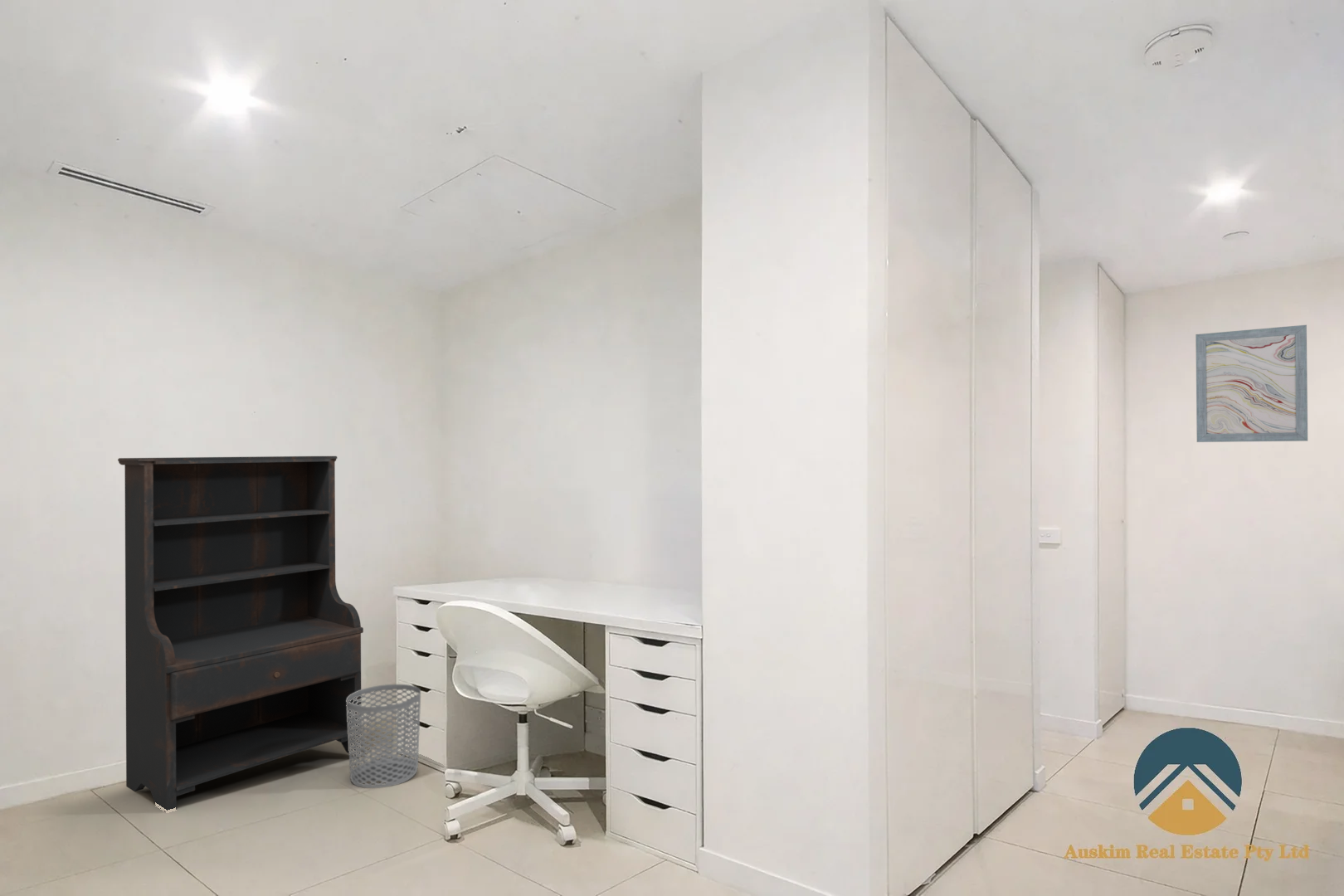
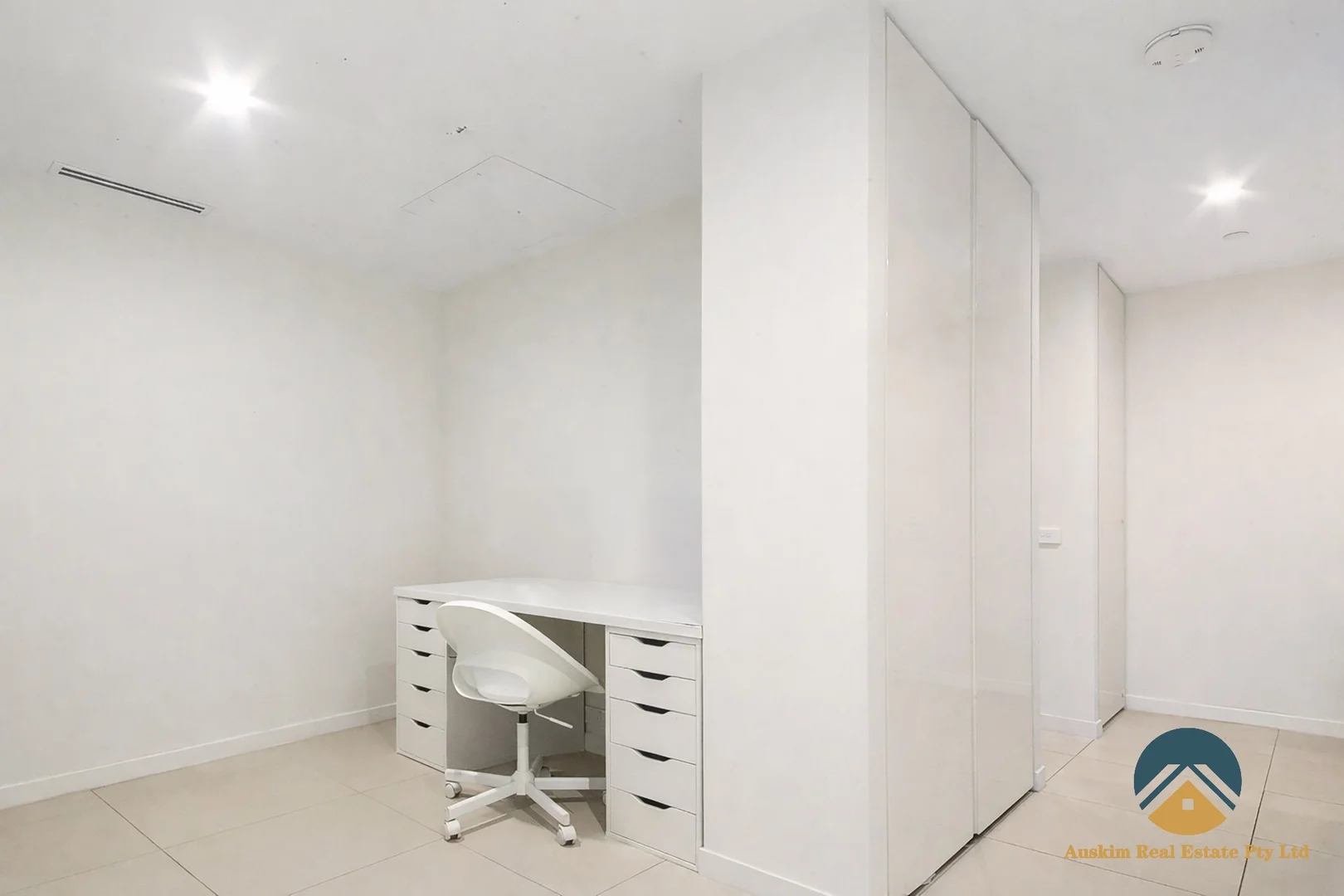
- wall art [1195,324,1308,443]
- waste bin [346,684,421,789]
- bookshelf [117,455,364,811]
